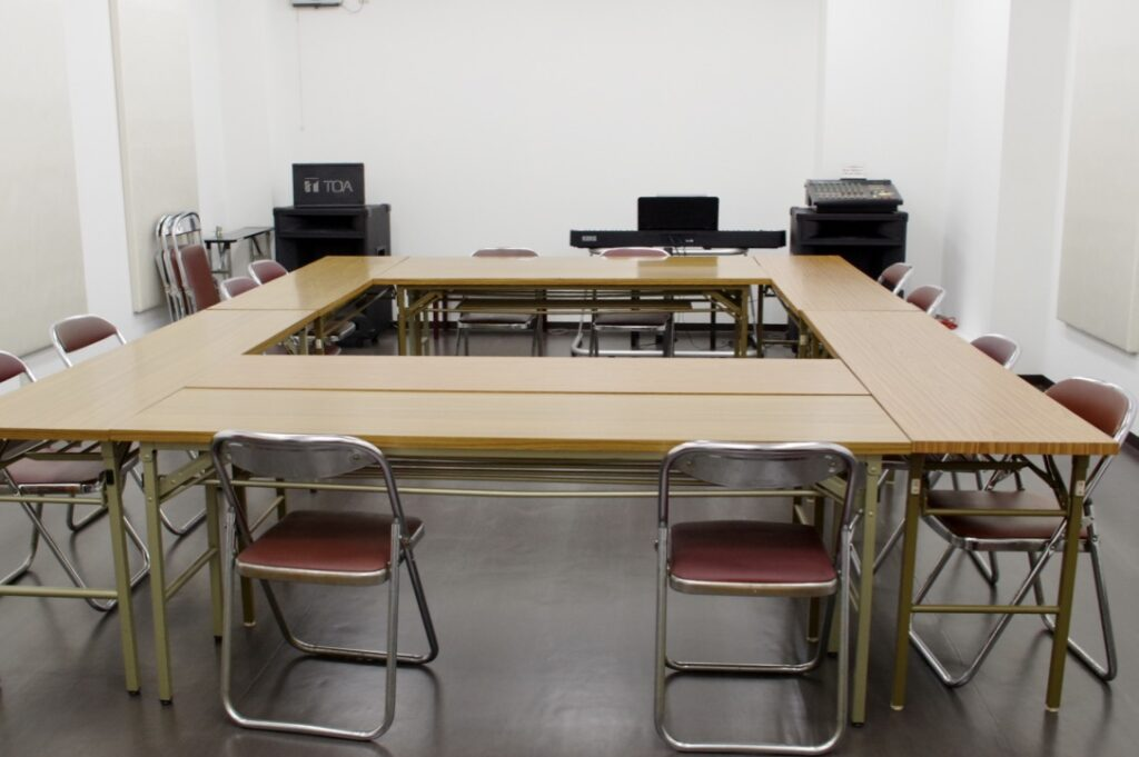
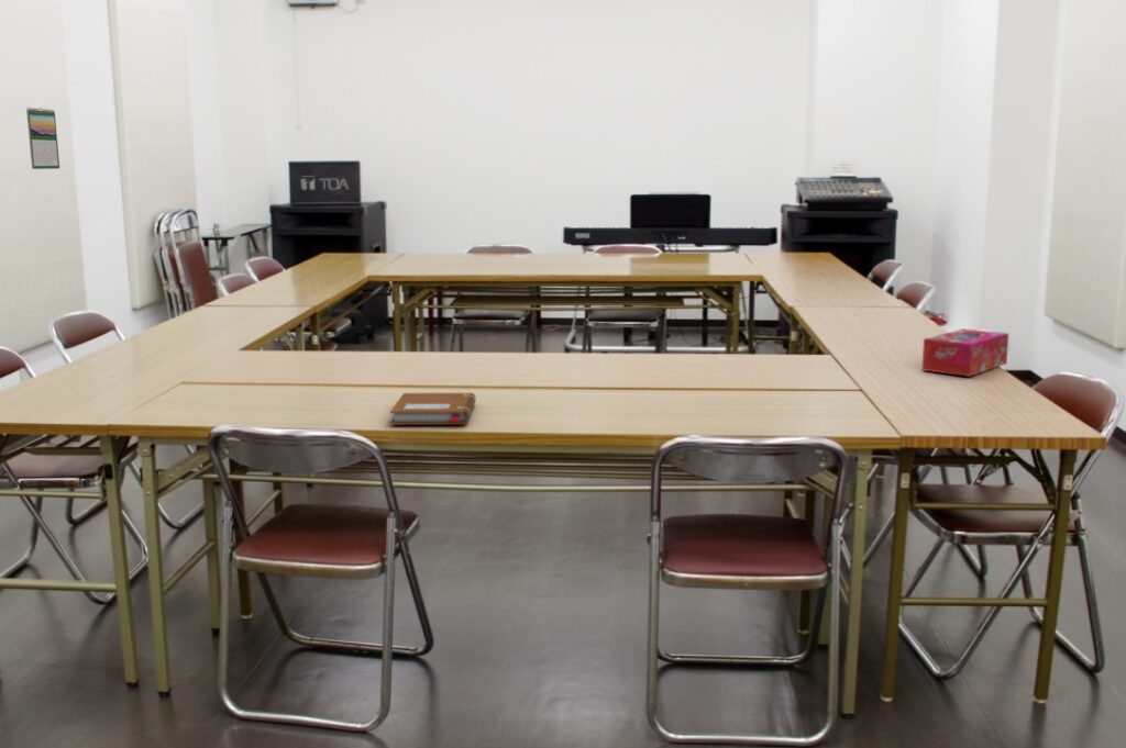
+ calendar [25,107,60,170]
+ notebook [389,392,477,425]
+ tissue box [920,327,1009,378]
